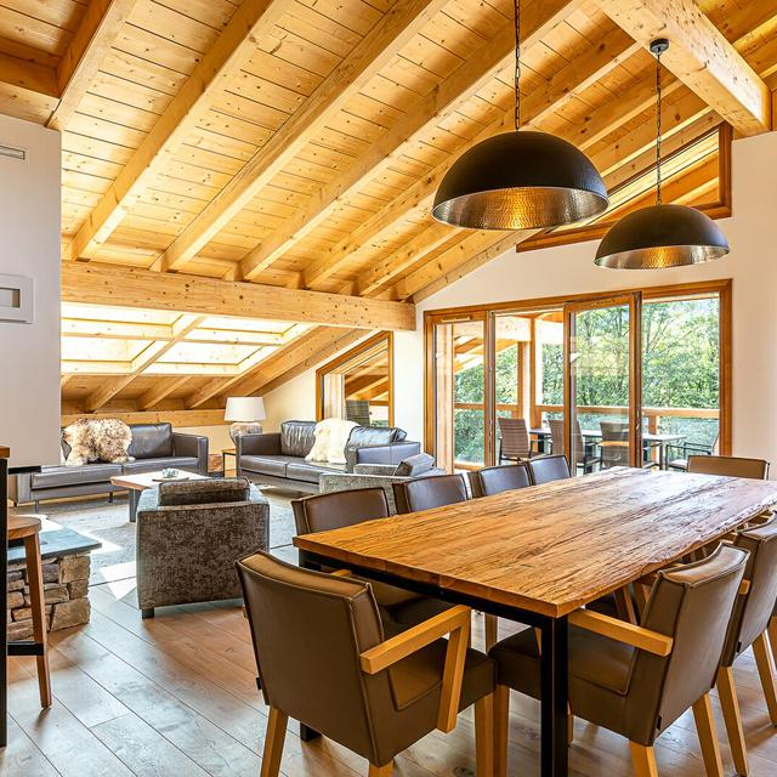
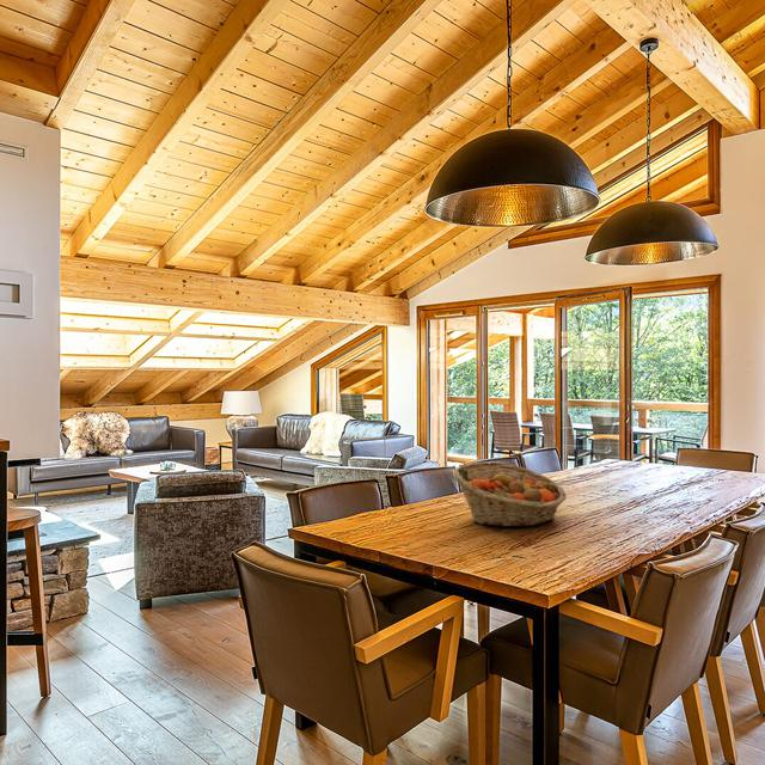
+ fruit basket [452,460,567,528]
